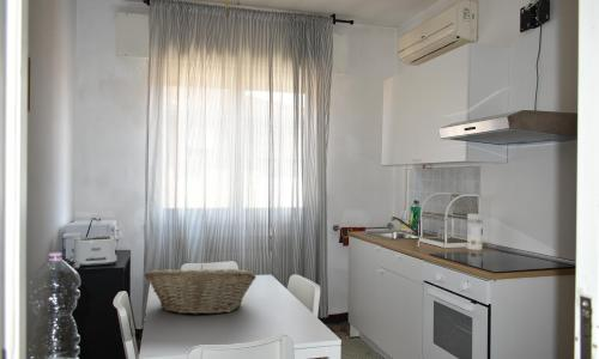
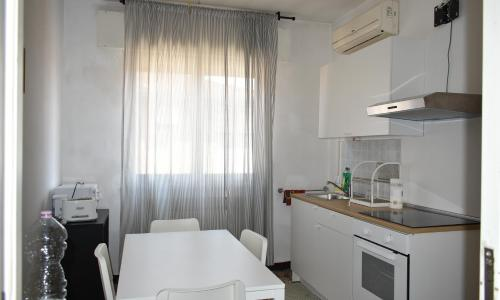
- fruit basket [144,263,258,316]
